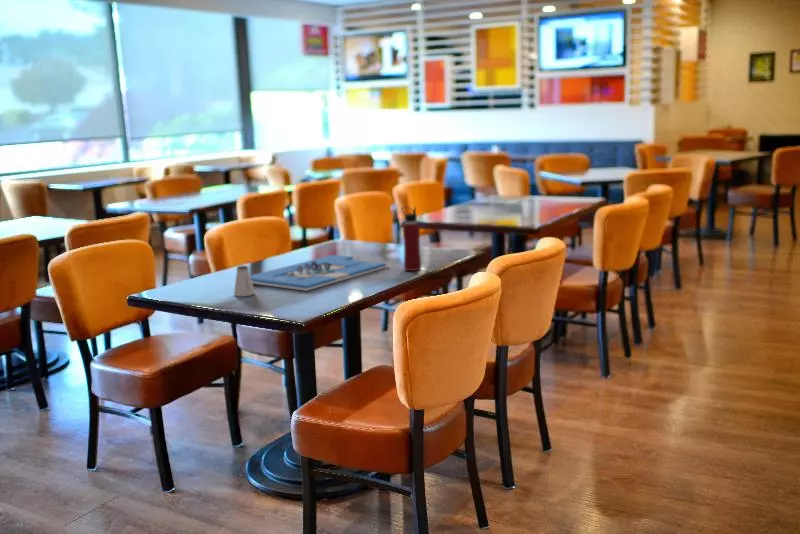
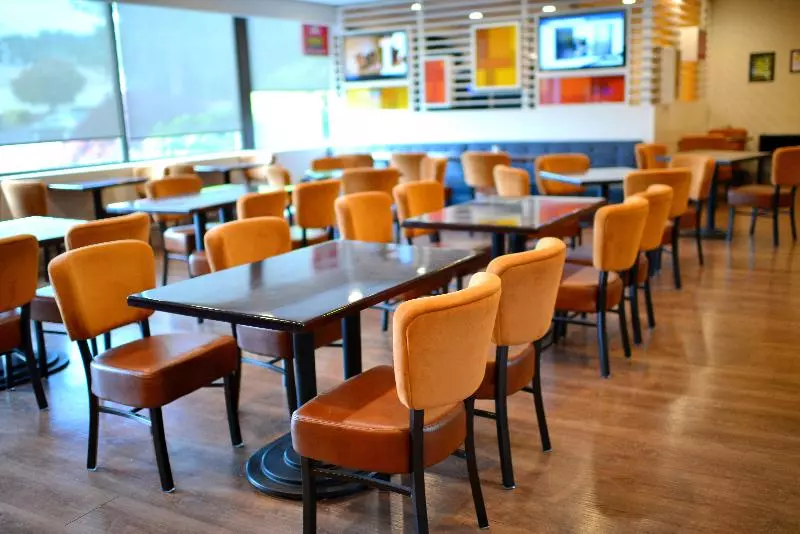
- water bottle [401,205,422,272]
- saltshaker [233,264,256,297]
- board game [250,254,389,292]
